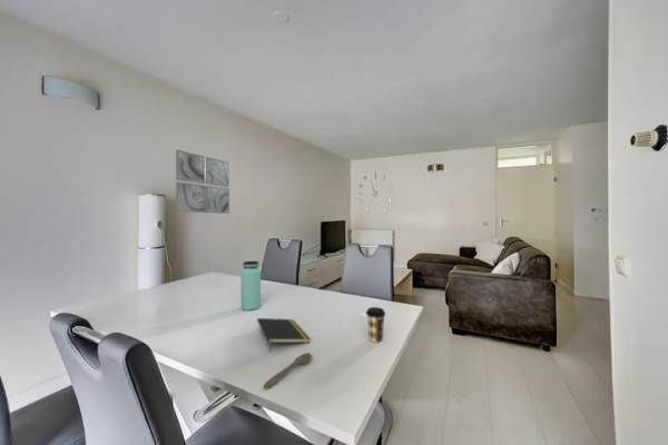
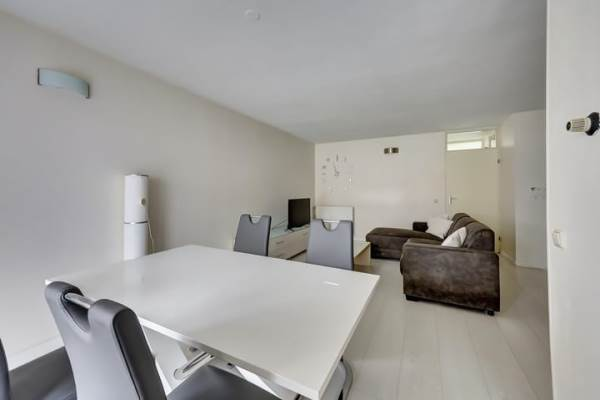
- bottle [240,260,262,312]
- coffee cup [365,306,386,344]
- wall art [175,149,230,215]
- spoon [263,352,313,389]
- notepad [256,317,312,353]
